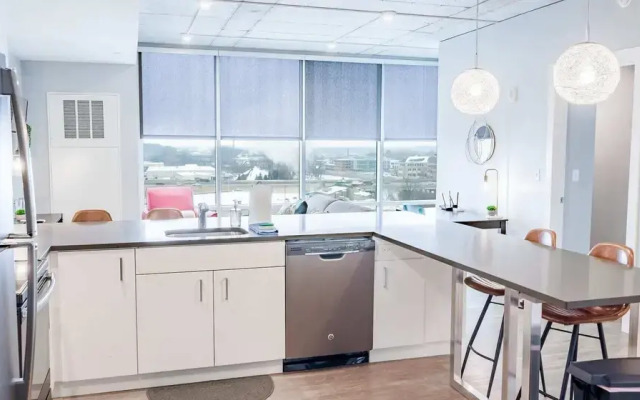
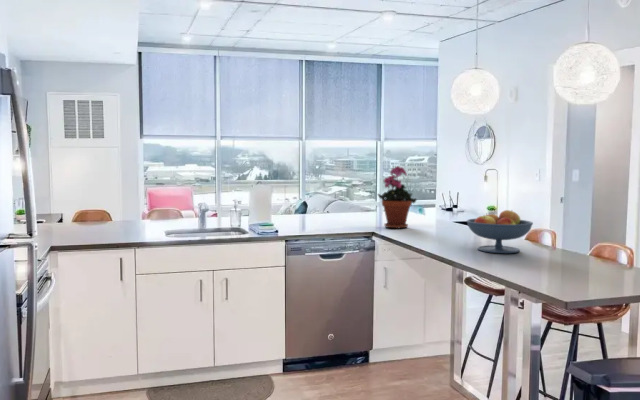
+ potted plant [376,165,417,230]
+ fruit bowl [466,209,534,254]
